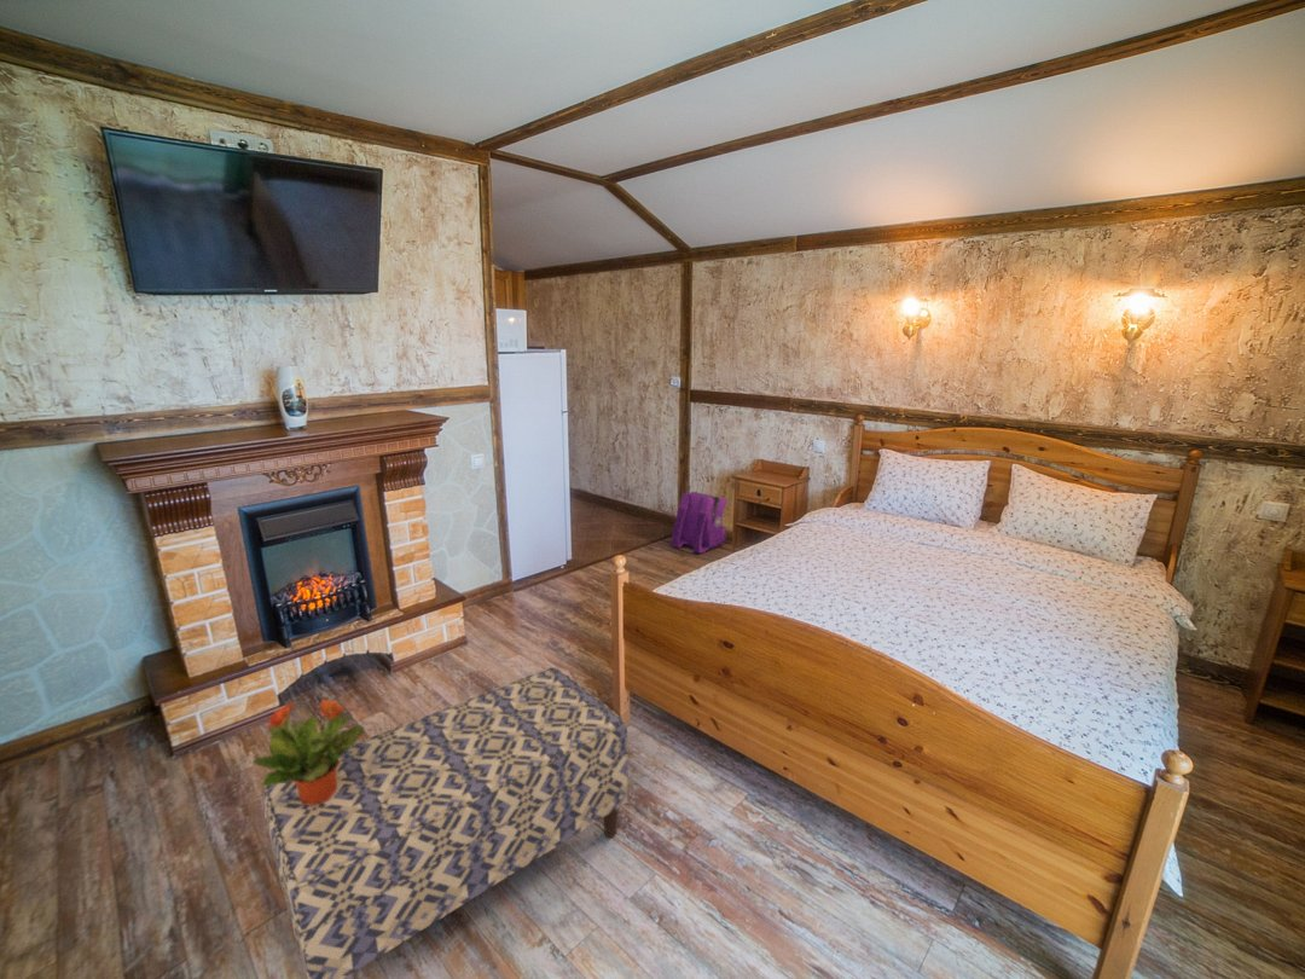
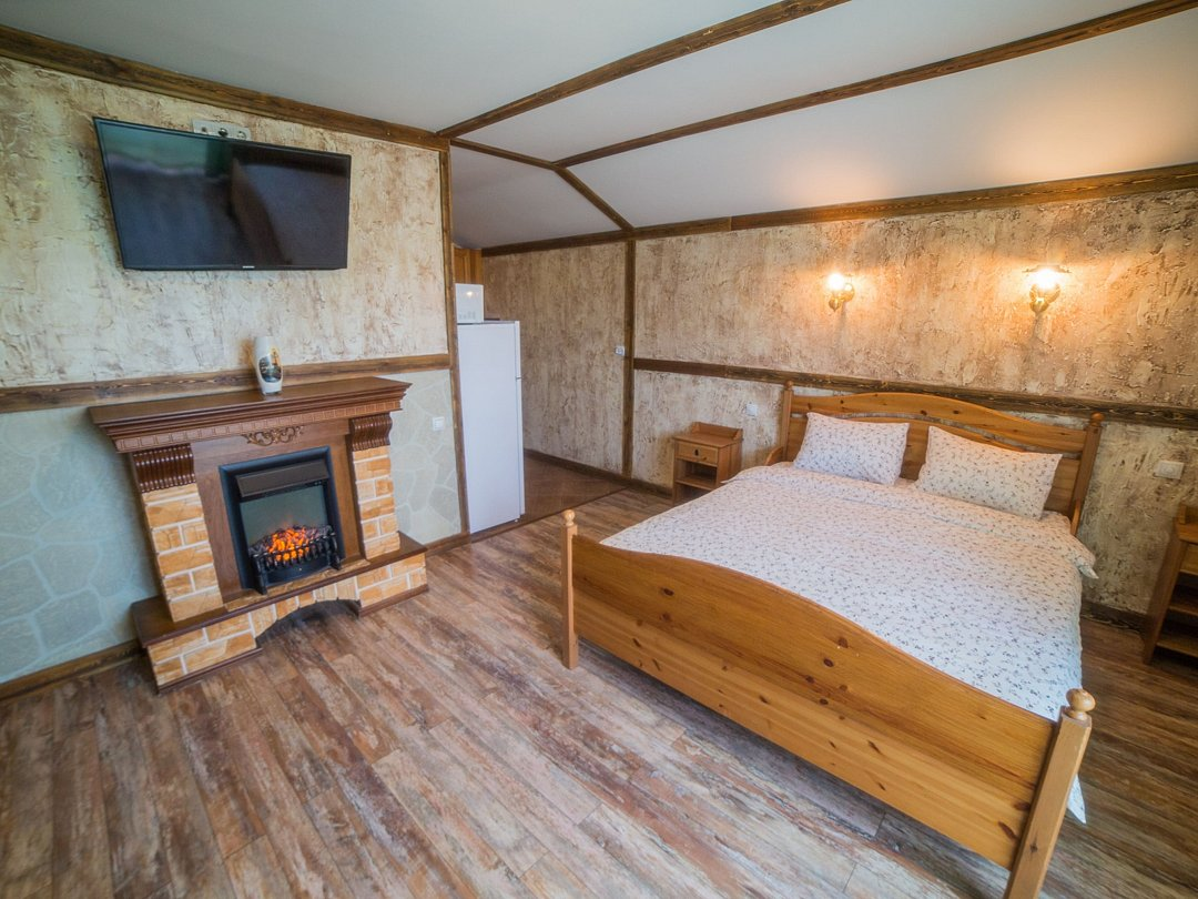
- backpack [671,491,729,555]
- potted plant [251,697,366,805]
- bench [262,666,630,979]
